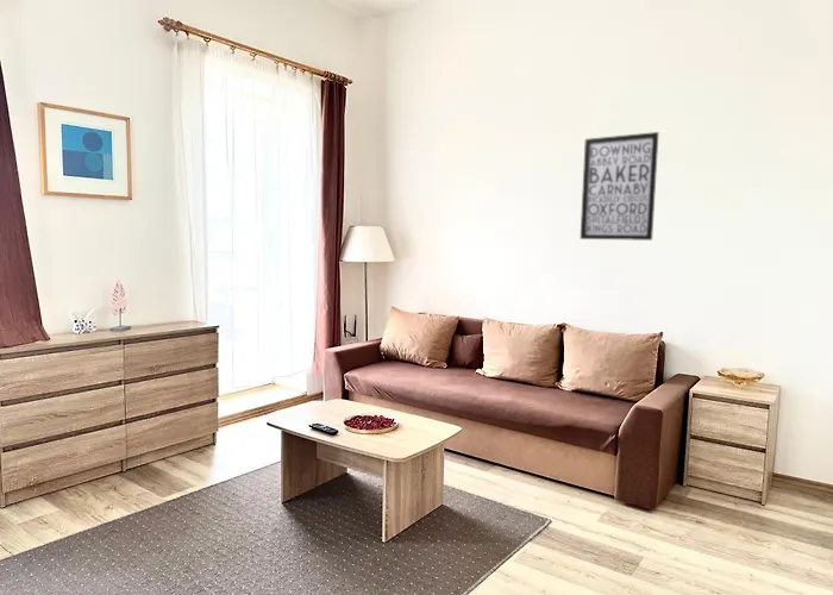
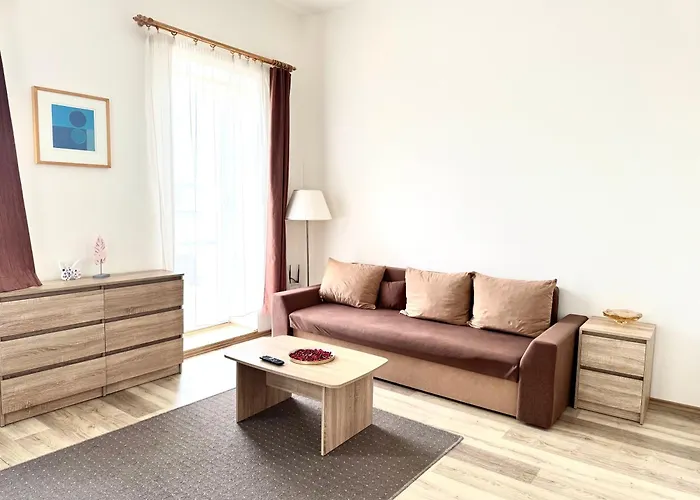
- wall art [580,131,660,242]
